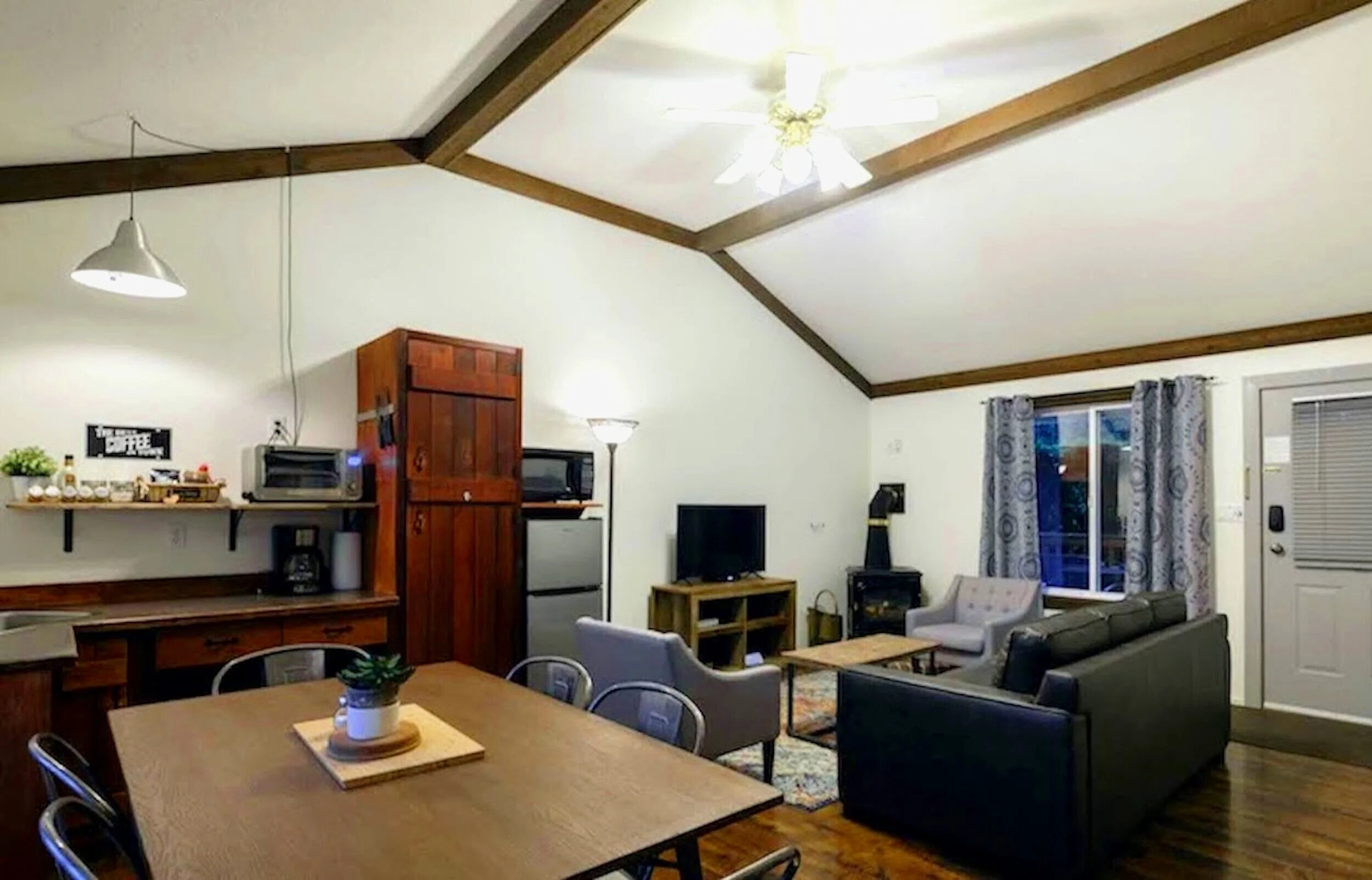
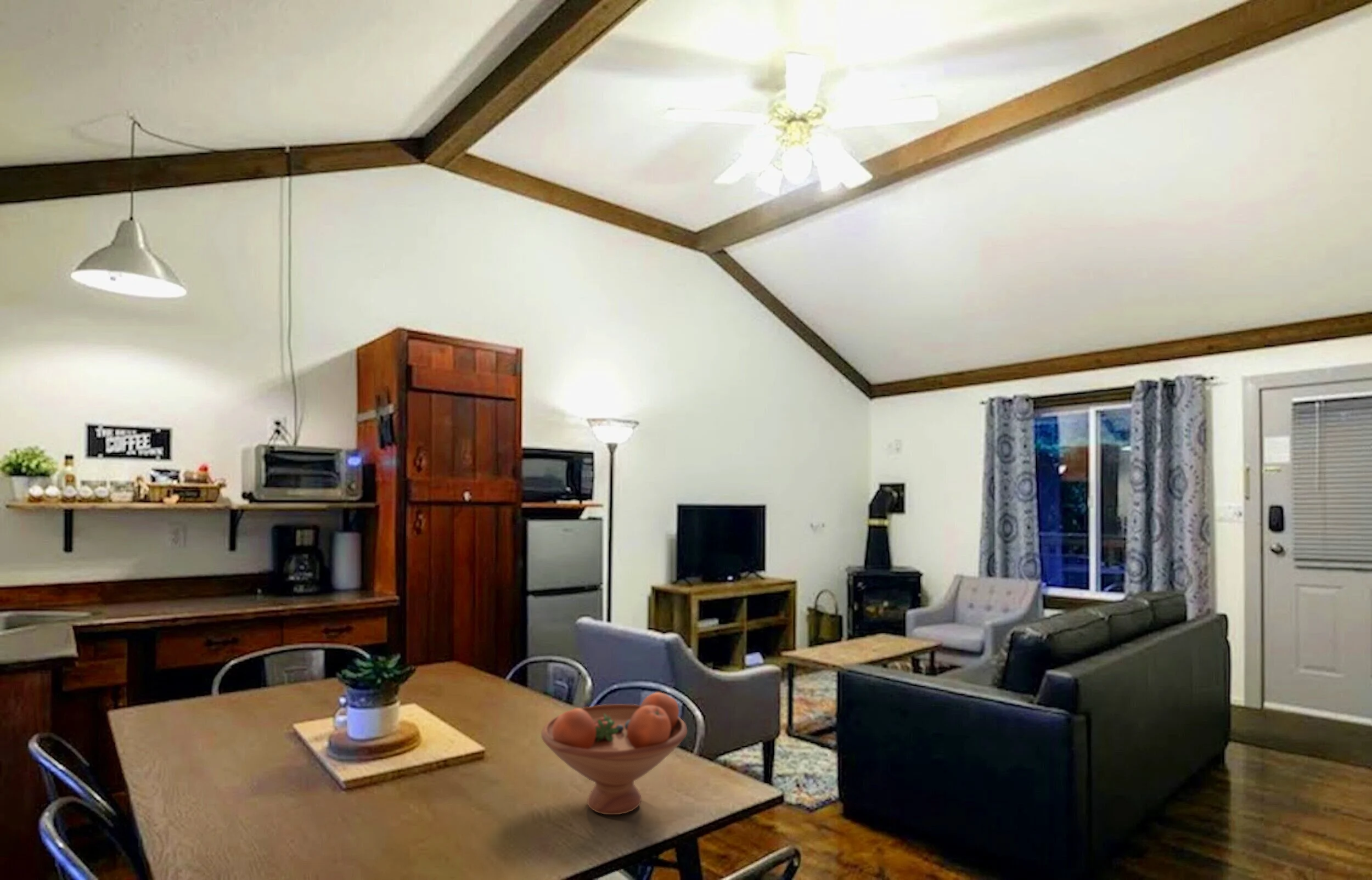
+ fruit bowl [541,692,688,815]
